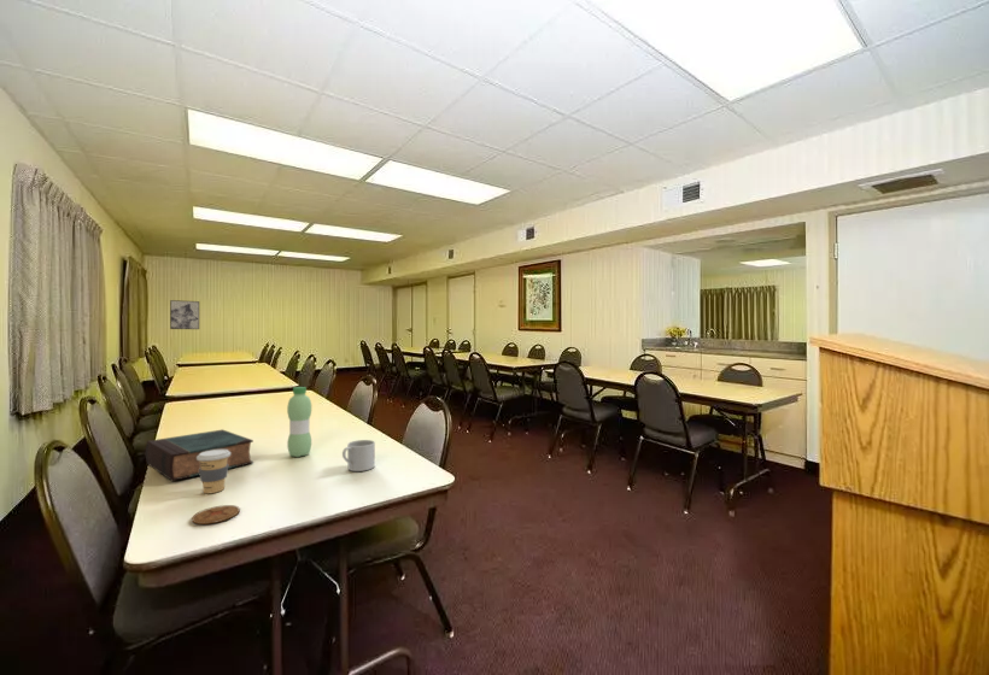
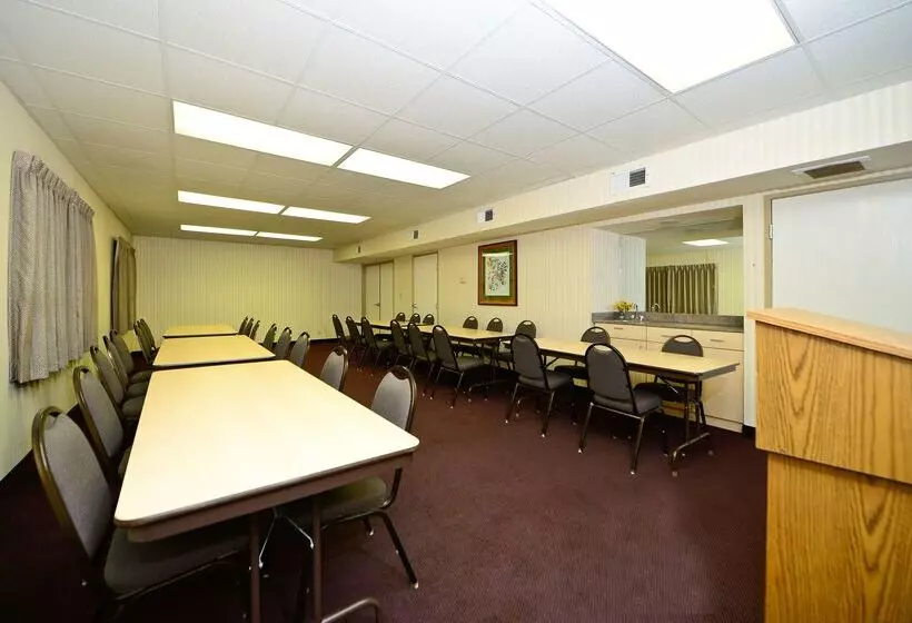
- coffee cup [197,450,230,494]
- wall art [169,299,200,330]
- water bottle [286,386,312,458]
- mug [341,439,376,472]
- coaster [191,504,241,526]
- book [145,428,254,482]
